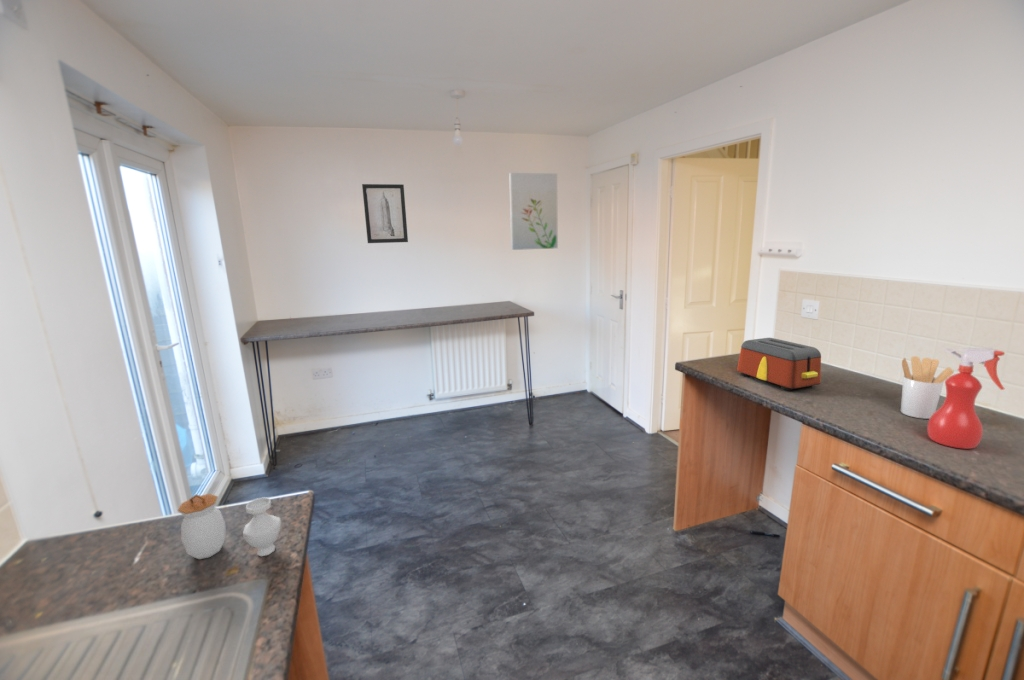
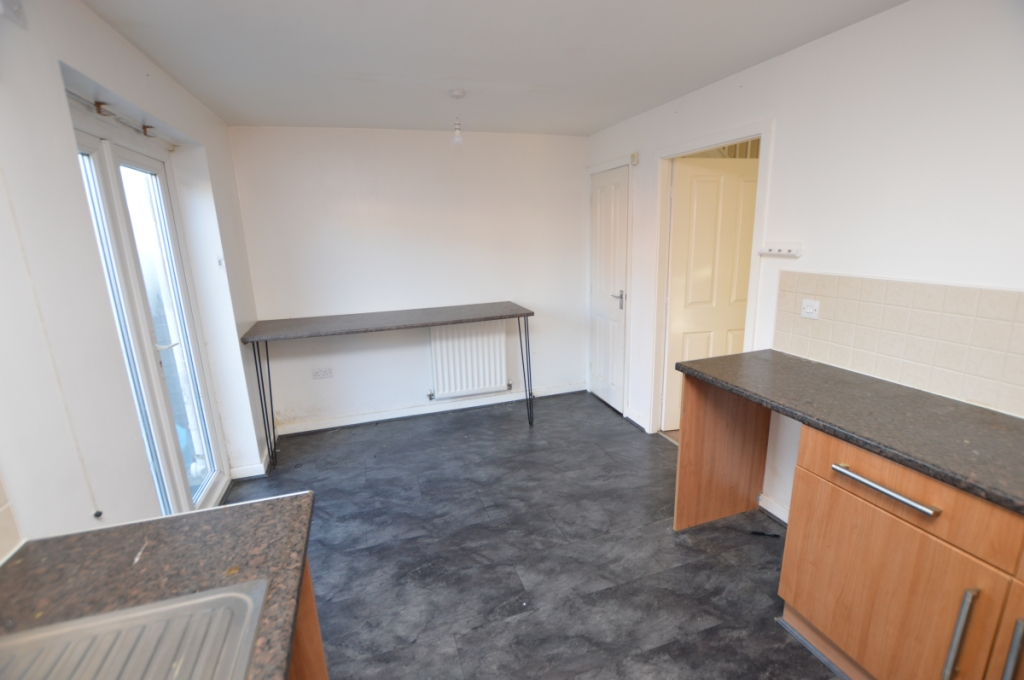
- toaster [736,337,822,391]
- utensil holder [900,355,955,420]
- jar [177,493,282,560]
- wall art [361,183,409,244]
- spray bottle [926,347,1006,450]
- wall art [508,172,559,251]
